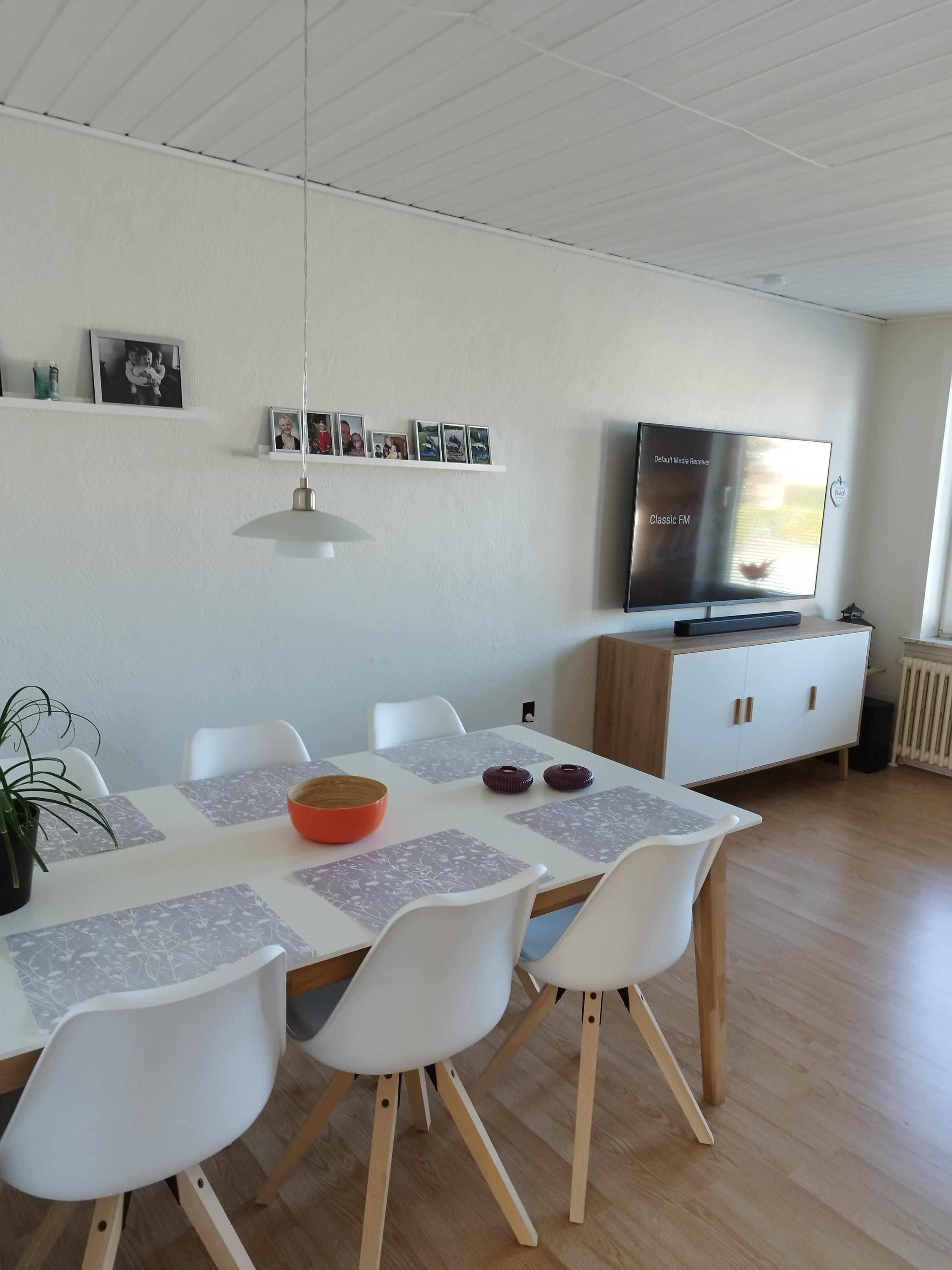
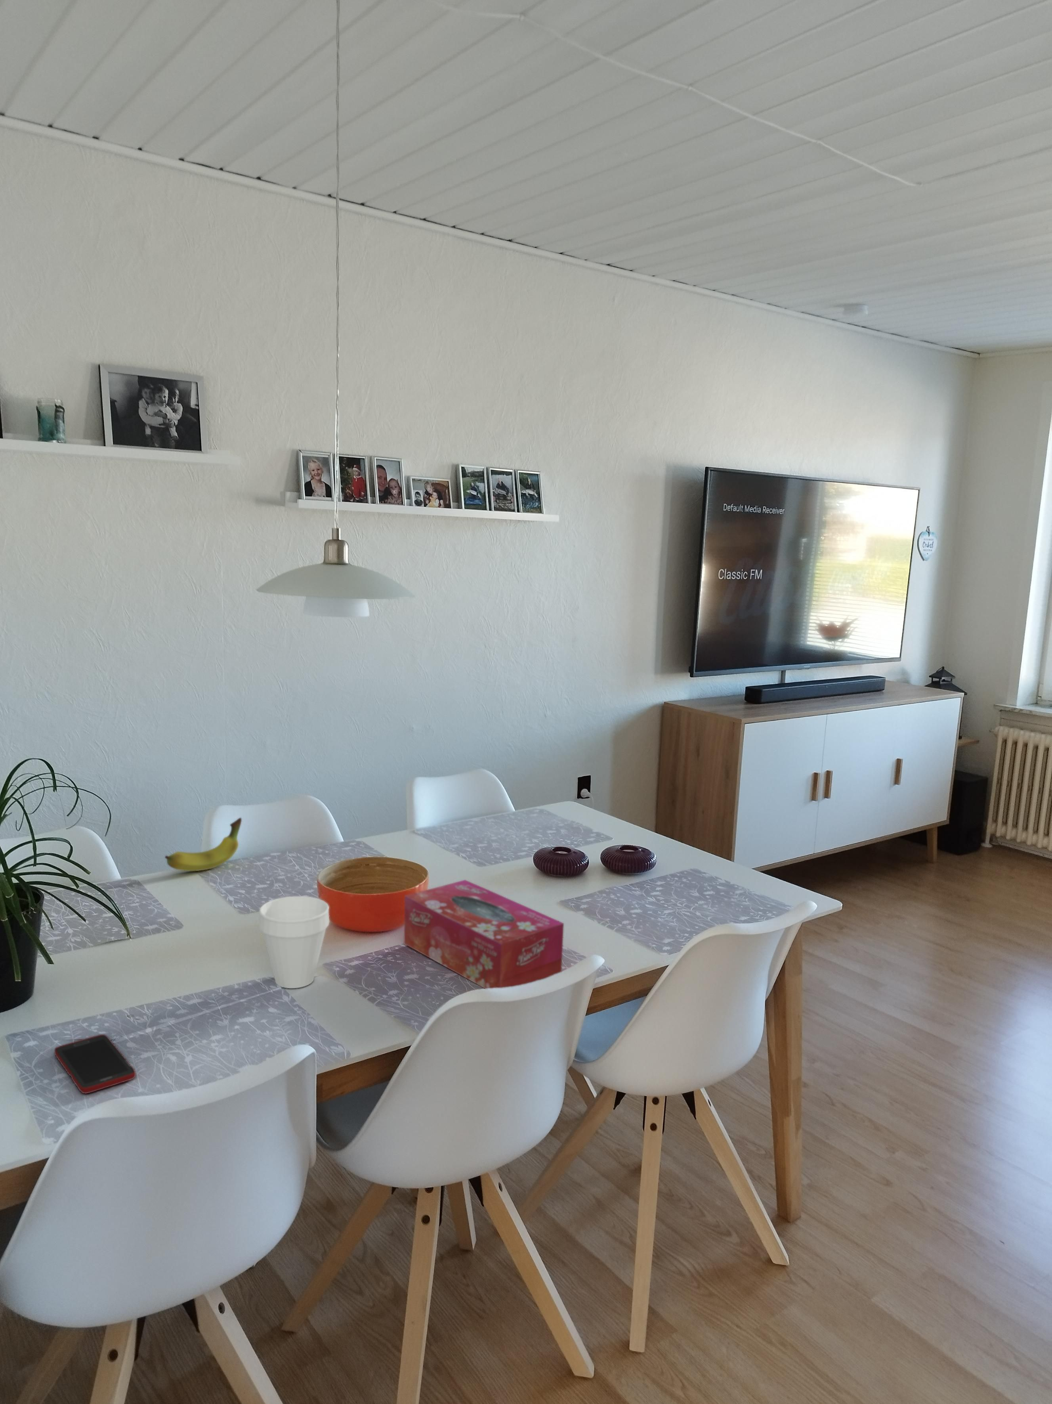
+ tissue box [403,879,565,989]
+ cell phone [54,1034,136,1093]
+ cup [259,895,329,988]
+ fruit [165,817,242,871]
